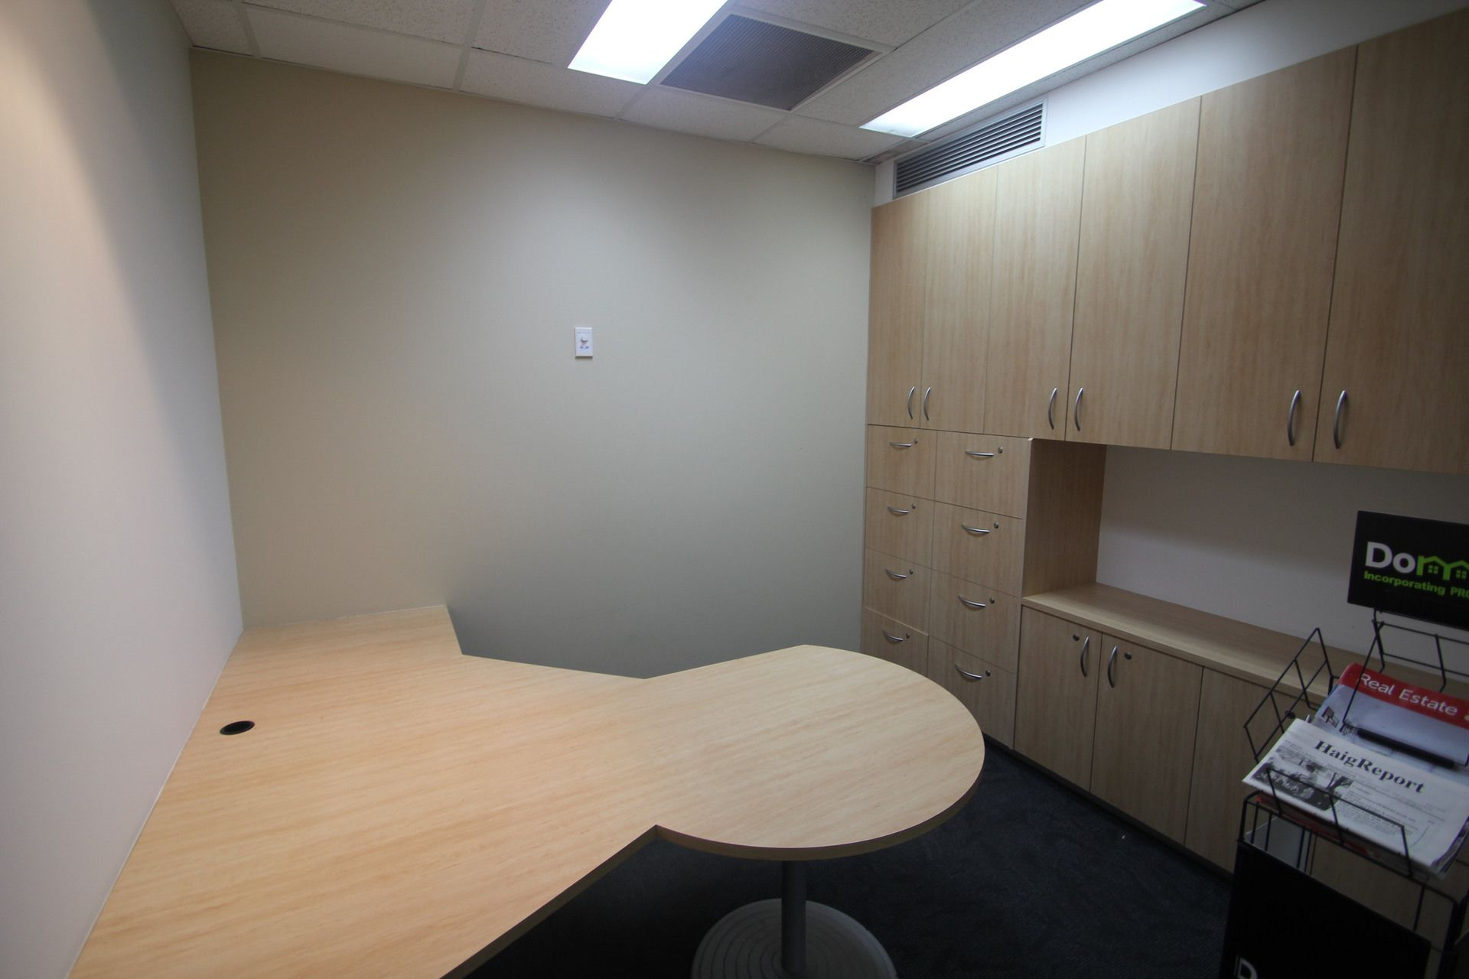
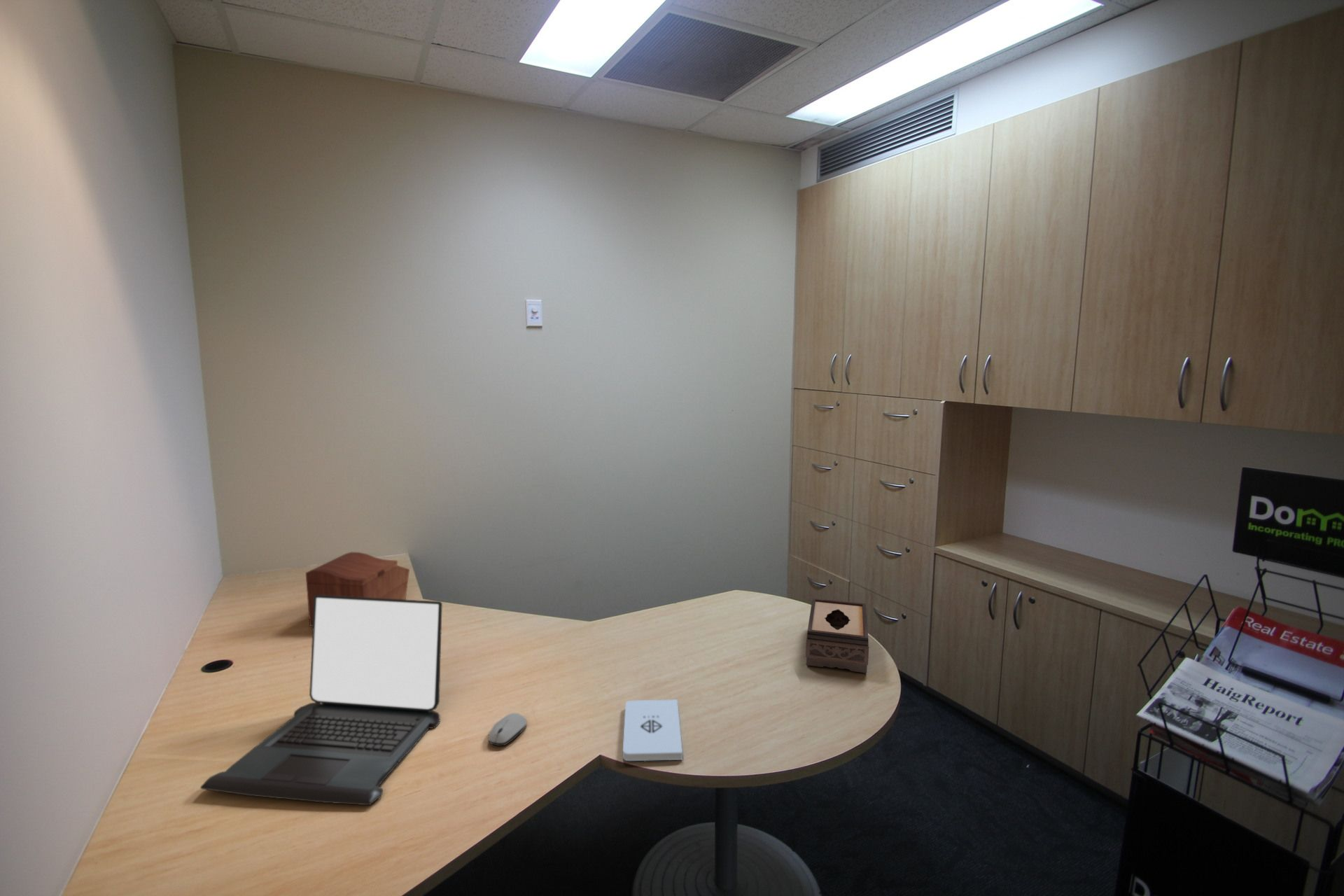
+ tissue box [805,598,869,673]
+ computer mouse [487,713,527,747]
+ notepad [622,699,683,762]
+ laptop [200,595,443,806]
+ sewing box [305,552,410,627]
